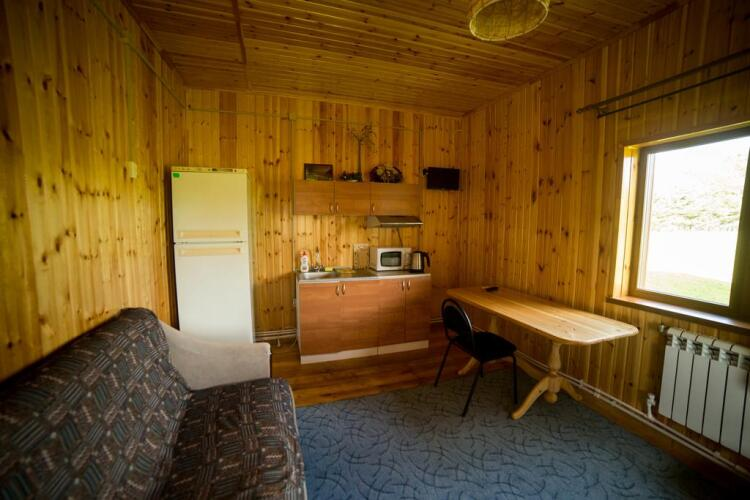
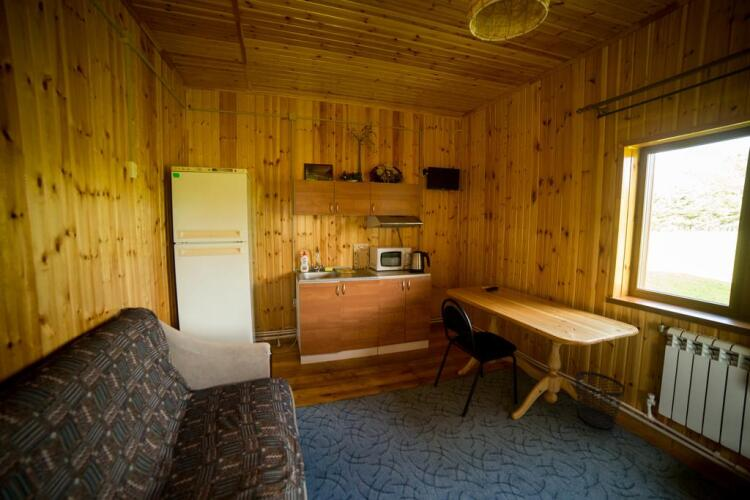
+ wastebasket [574,370,626,430]
